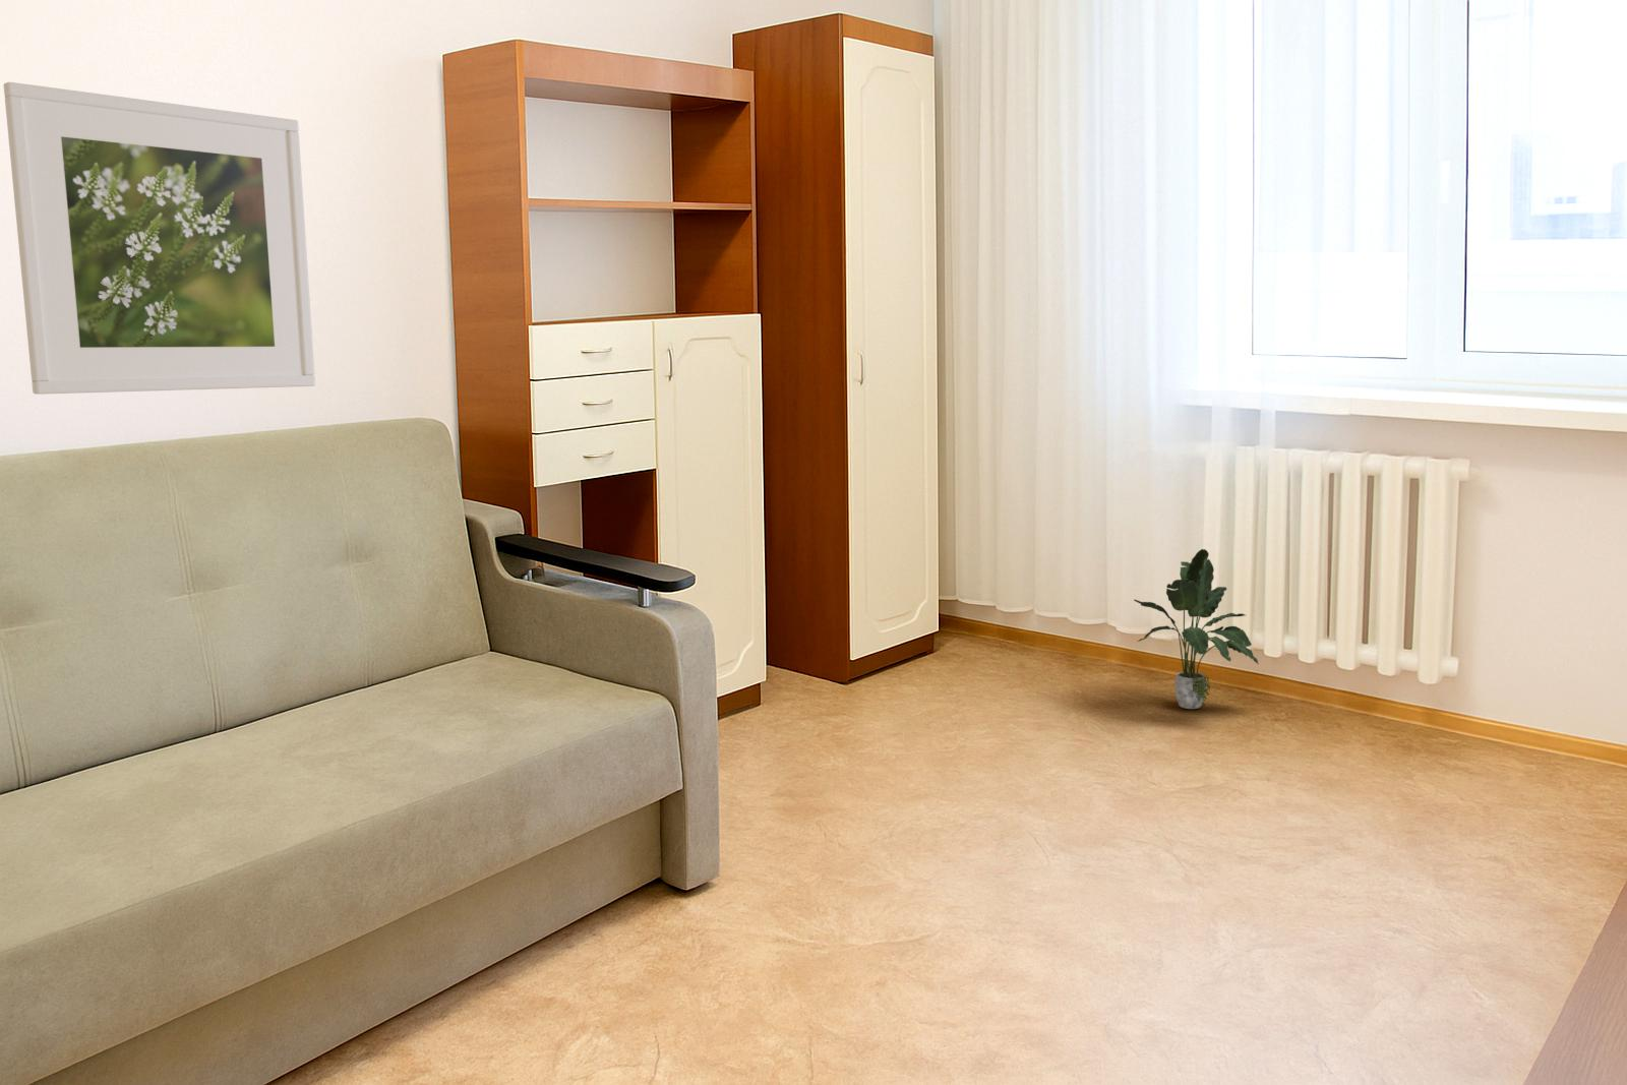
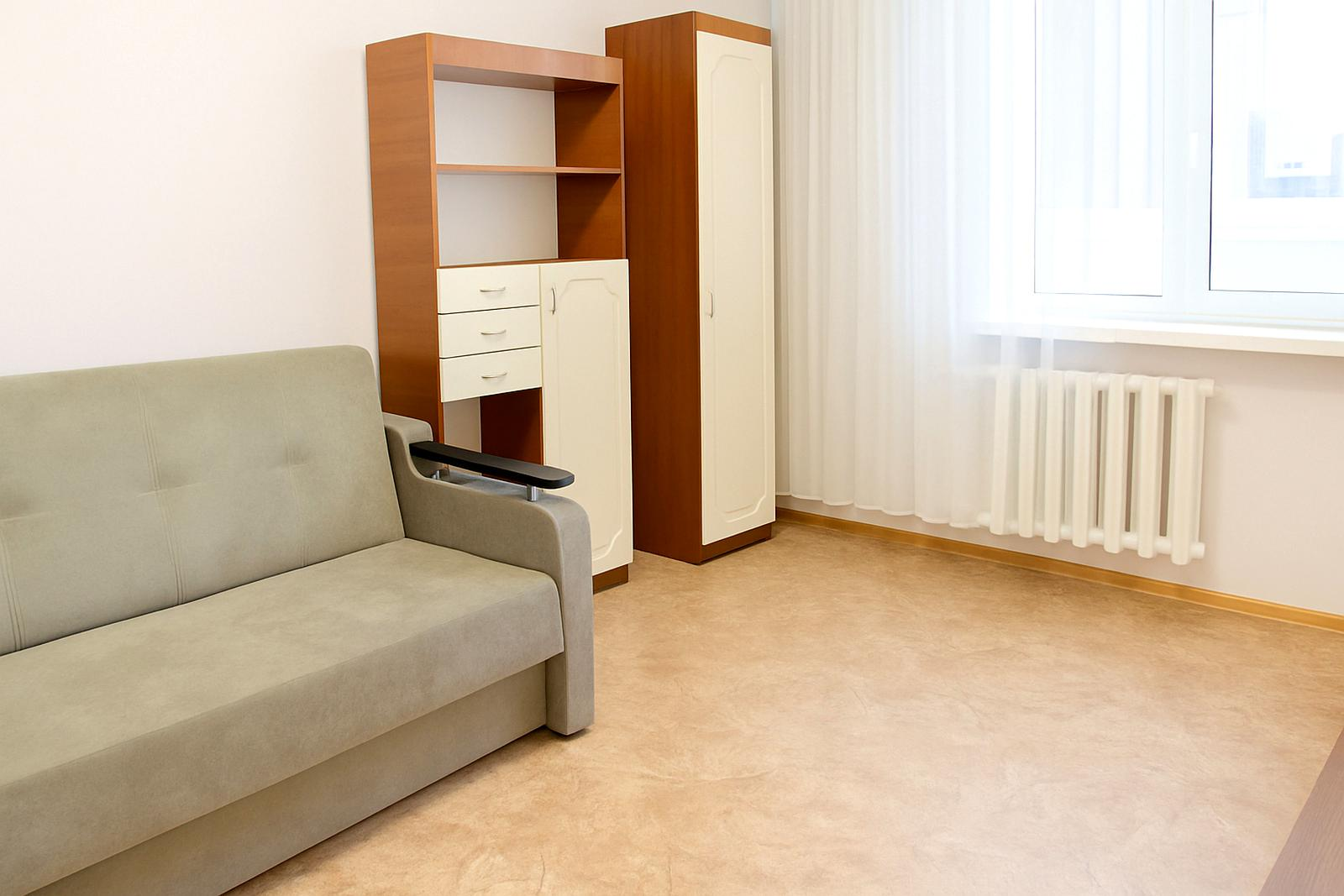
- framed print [4,81,316,396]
- potted plant [1133,549,1260,710]
